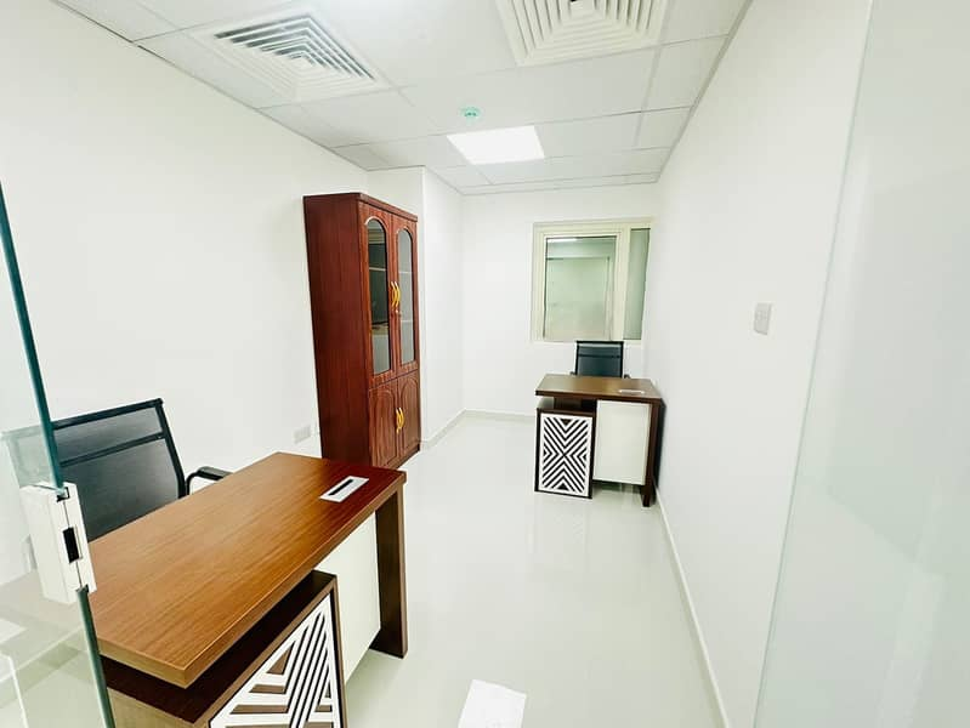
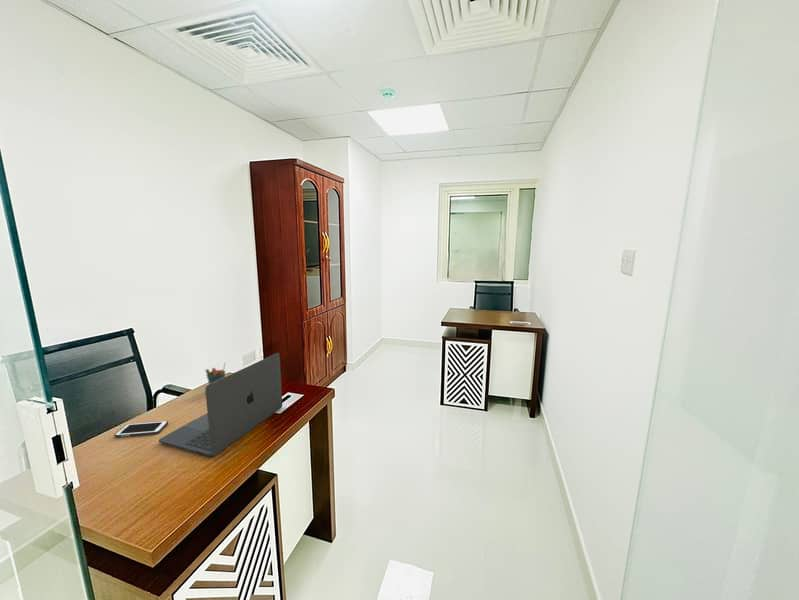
+ pen holder [204,362,226,385]
+ laptop [158,352,283,457]
+ cell phone [113,420,169,438]
